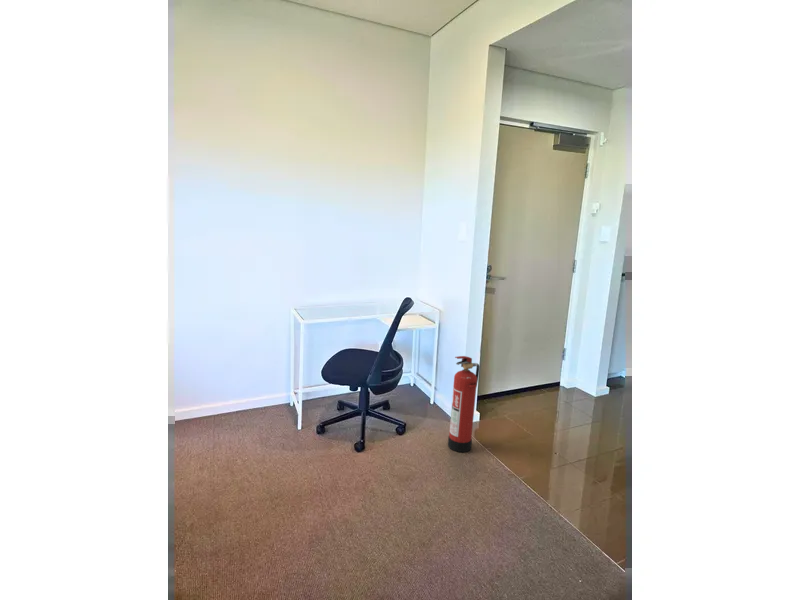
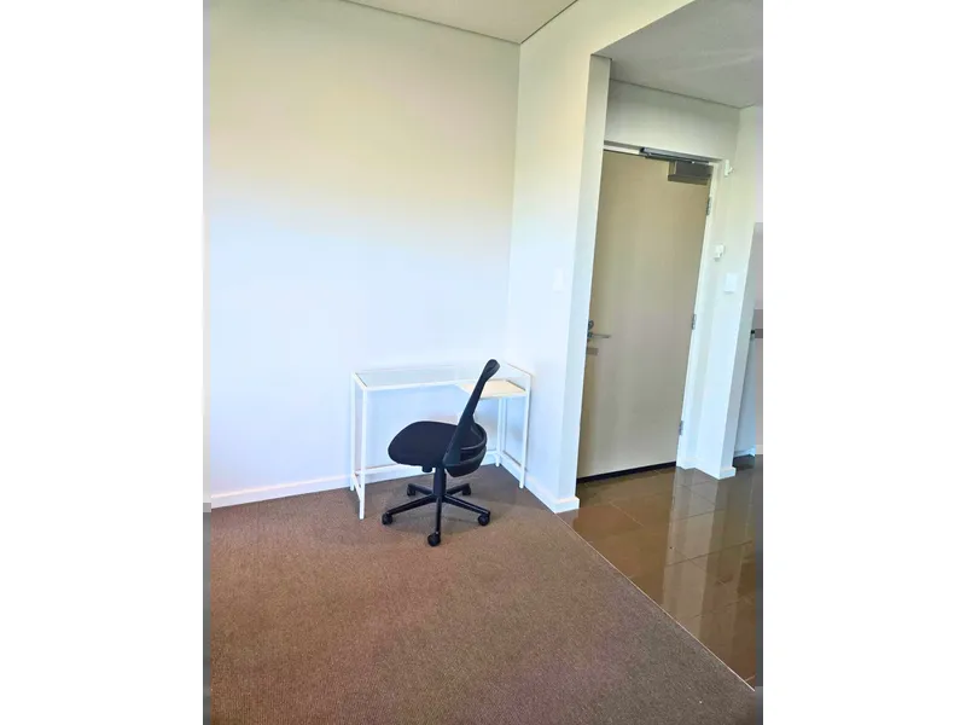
- fire extinguisher [447,355,480,453]
